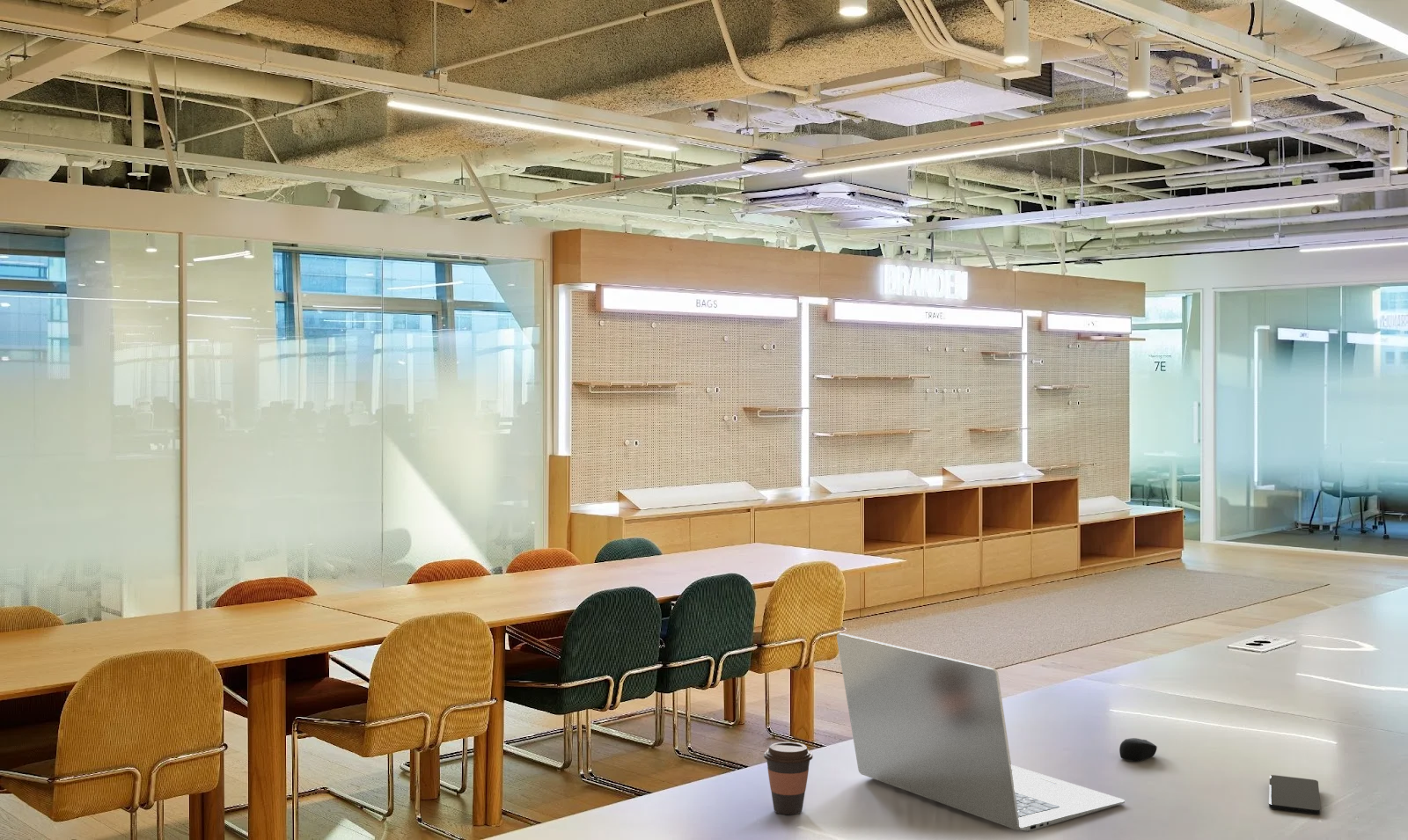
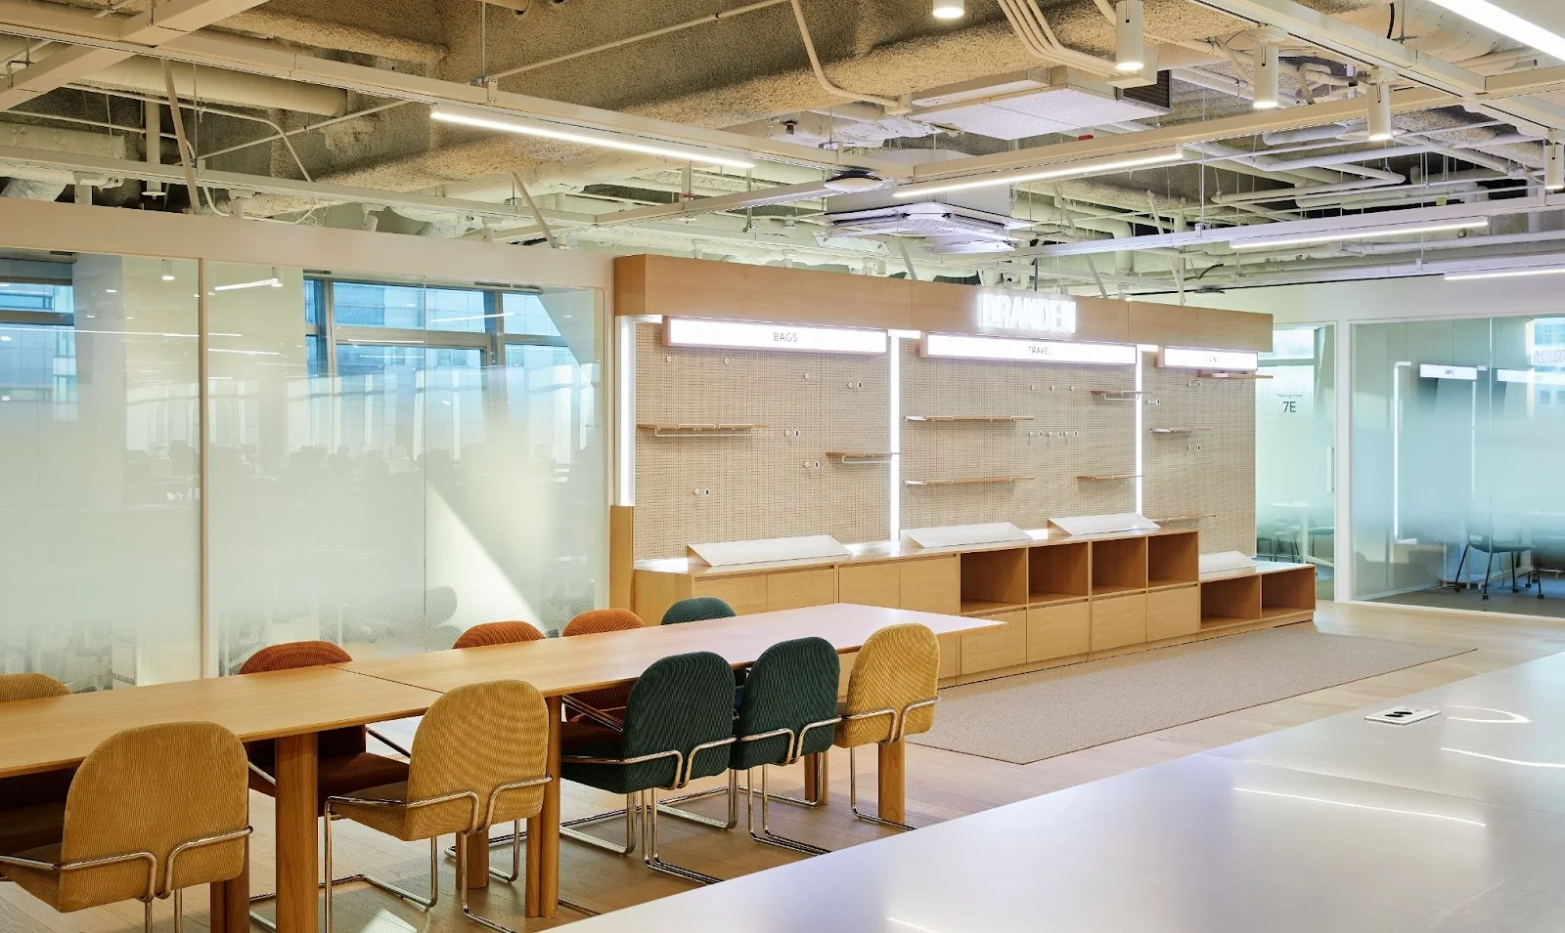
- smartphone [1268,774,1321,815]
- coffee cup [763,741,814,815]
- laptop [836,632,1126,832]
- computer mouse [1118,737,1158,763]
